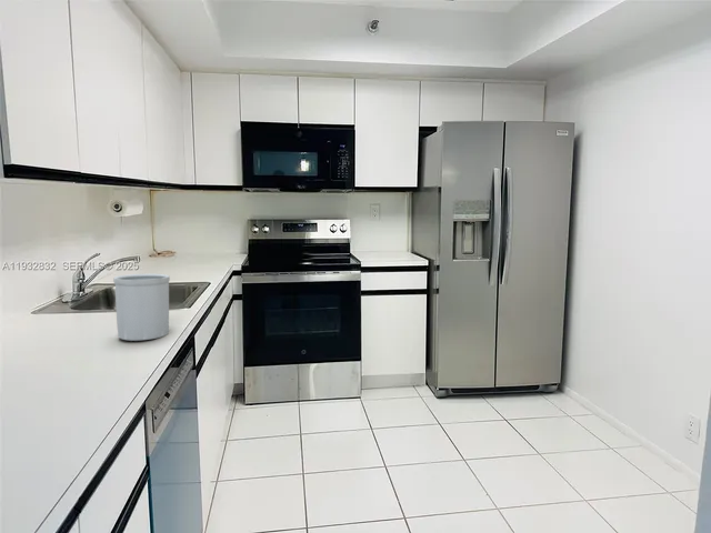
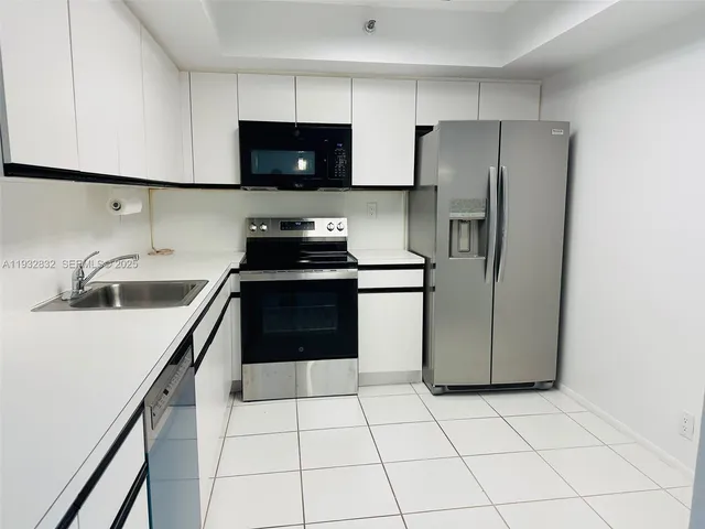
- utensil holder [112,272,171,342]
